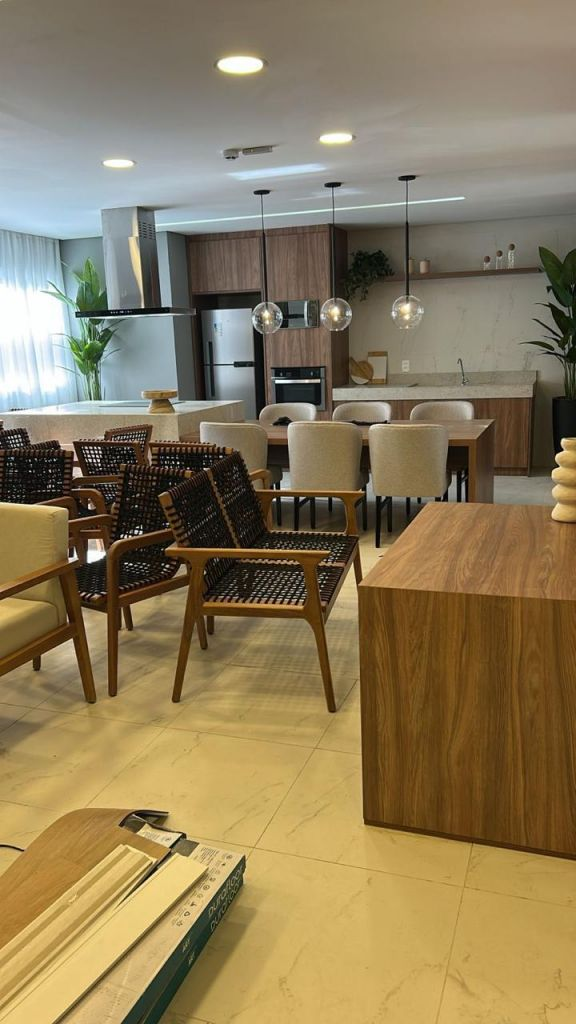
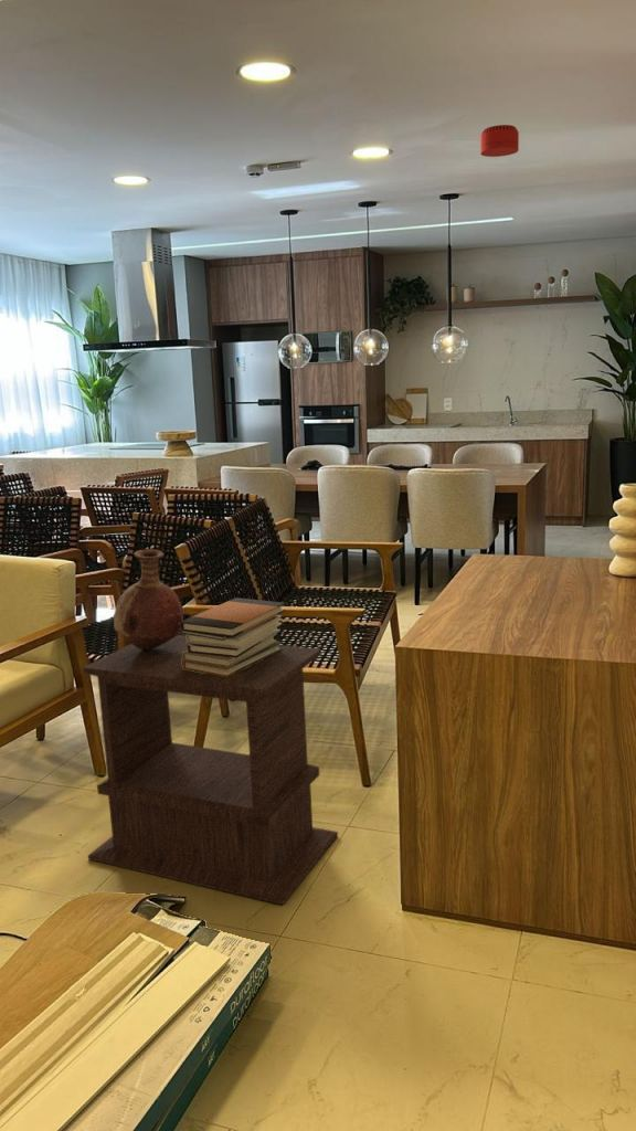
+ side table [82,634,339,906]
+ book stack [179,596,286,677]
+ smoke detector [479,124,520,158]
+ vase [113,548,184,651]
